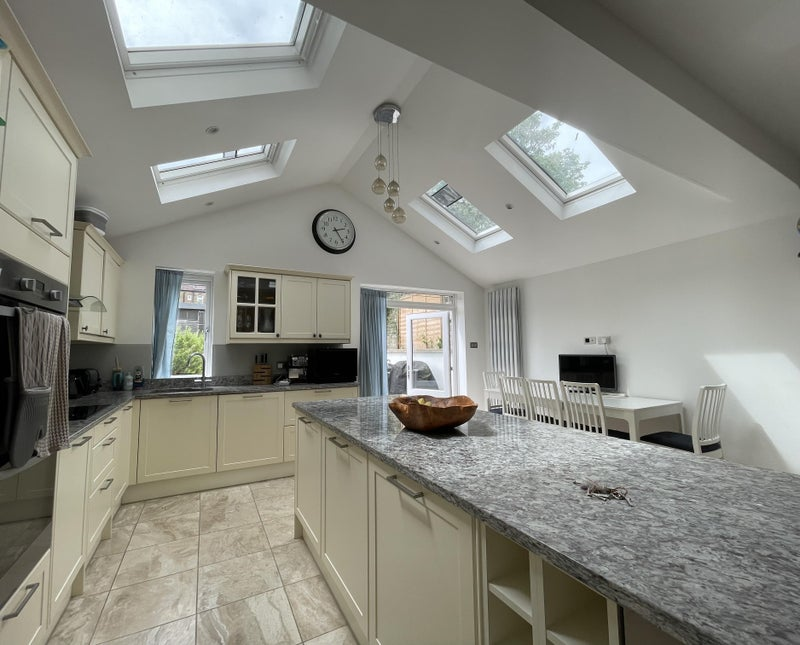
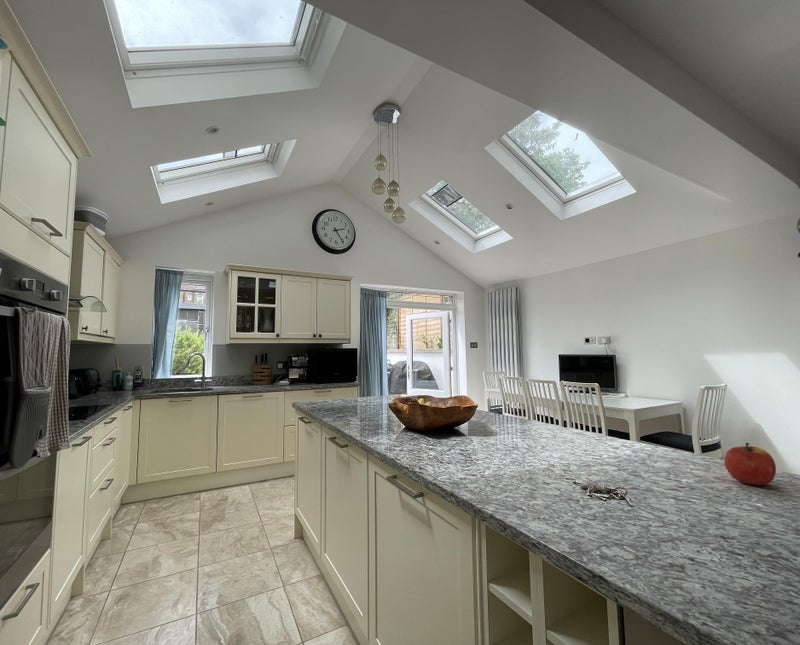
+ apple [723,442,777,486]
